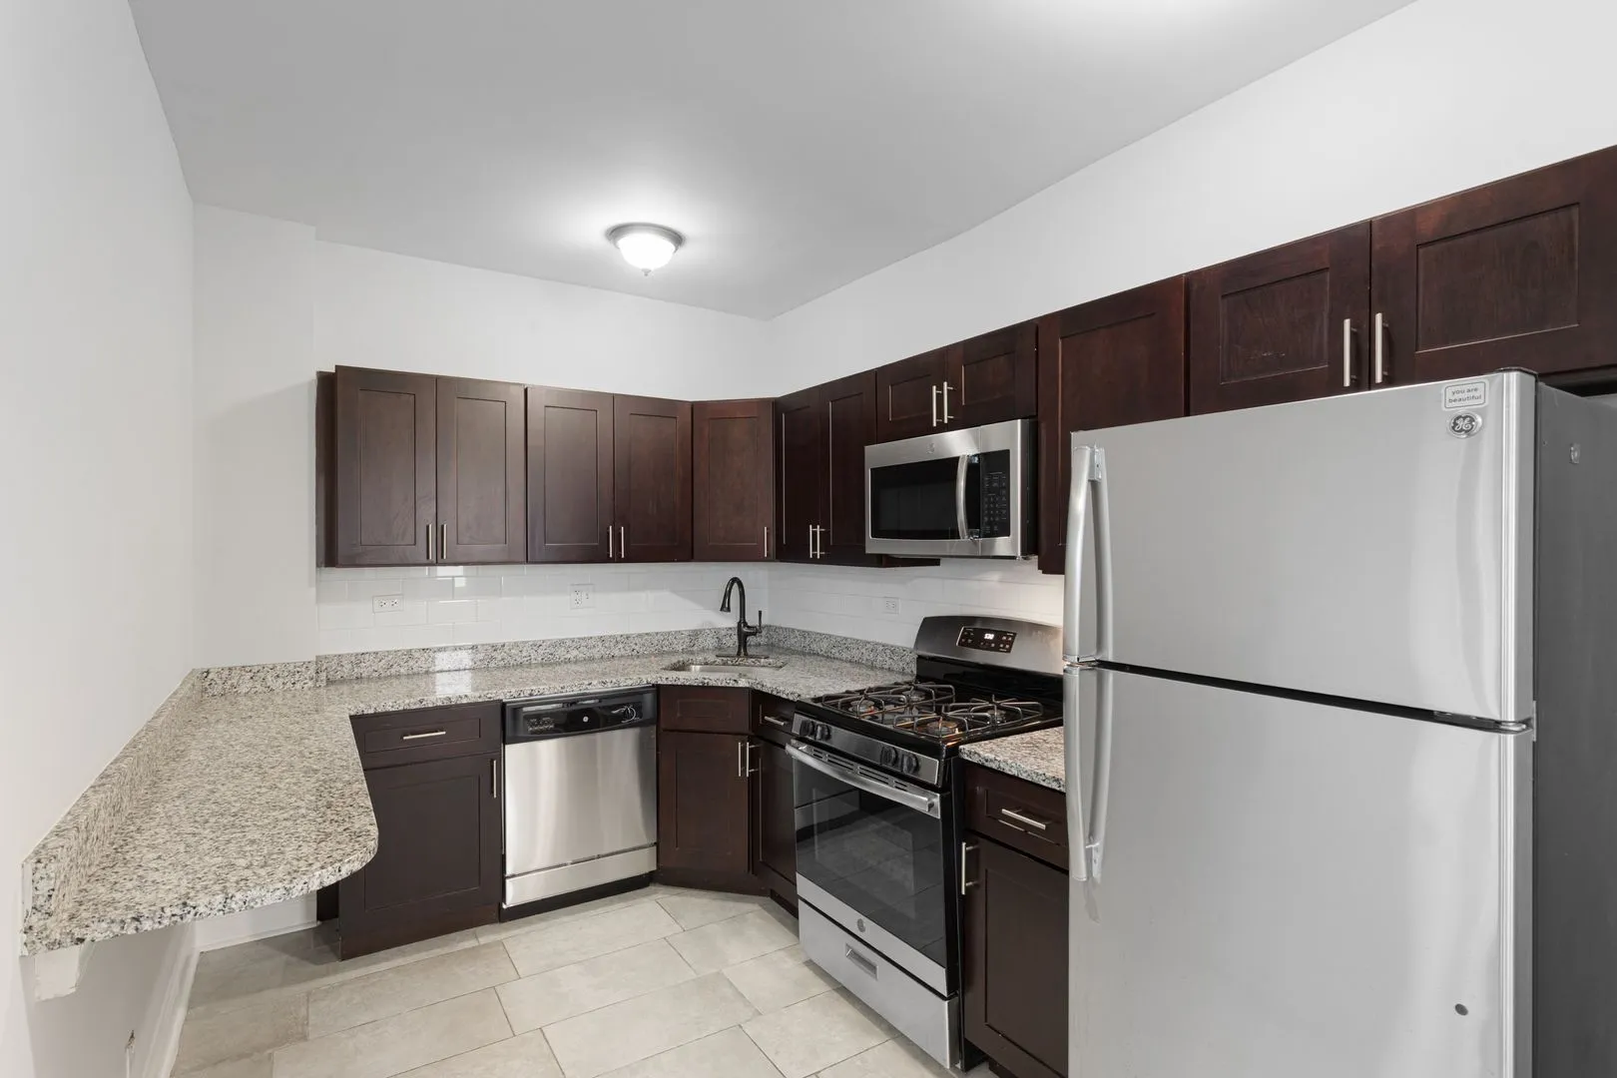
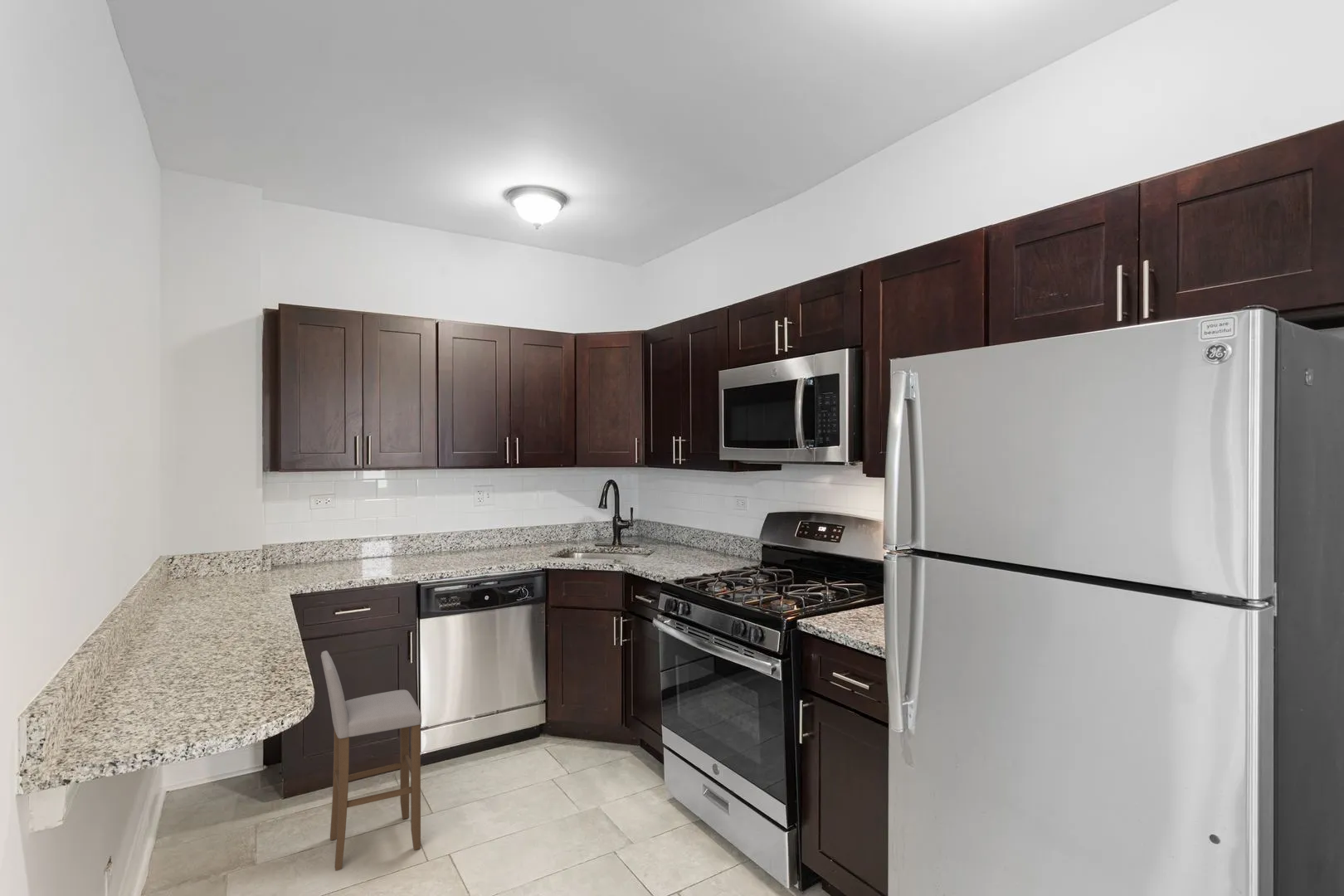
+ bar stool [320,650,422,871]
